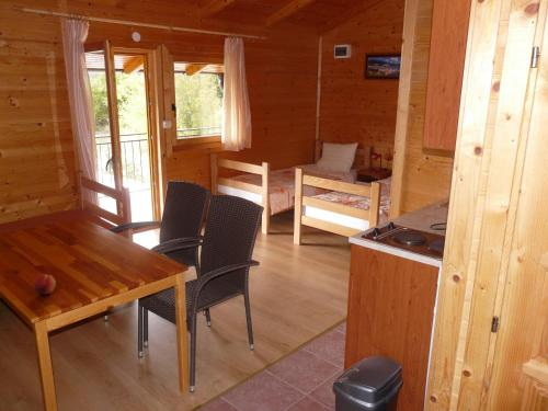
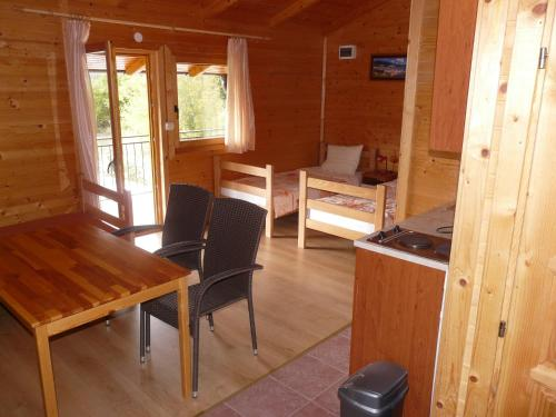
- fruit [32,273,57,296]
